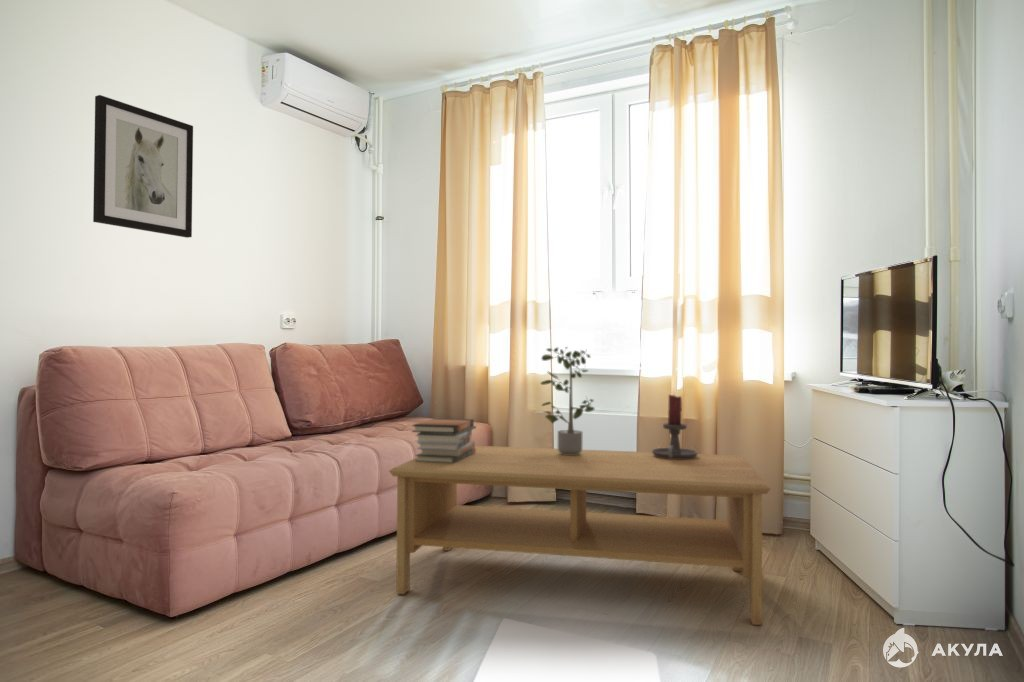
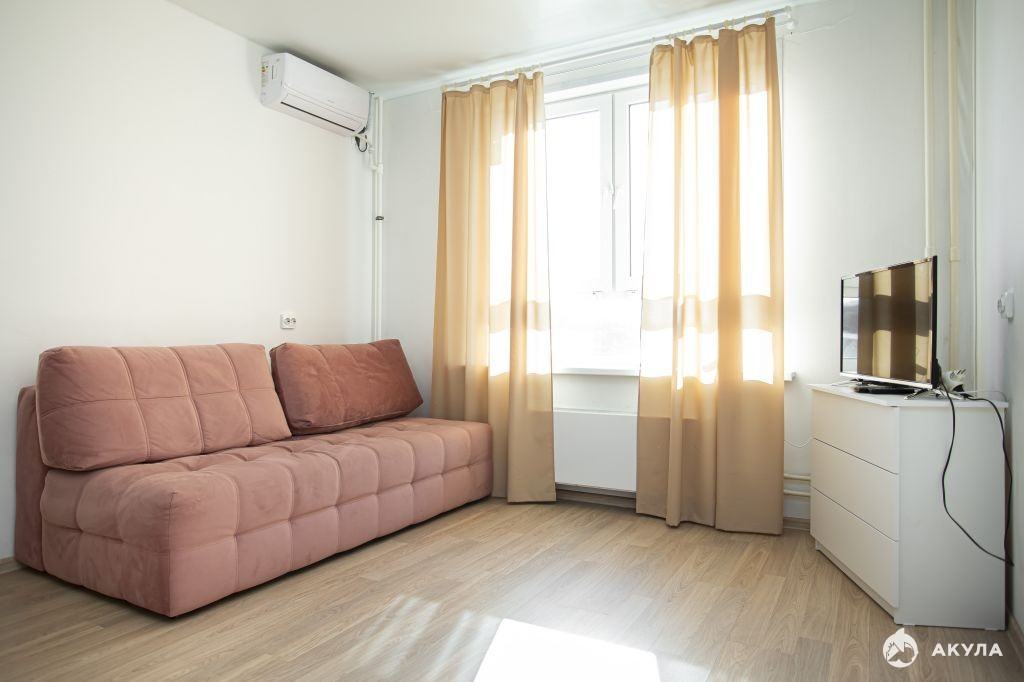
- coffee table [388,445,772,626]
- wall art [92,94,194,239]
- candle holder [651,394,699,459]
- book stack [411,417,477,463]
- potted plant [532,346,595,455]
